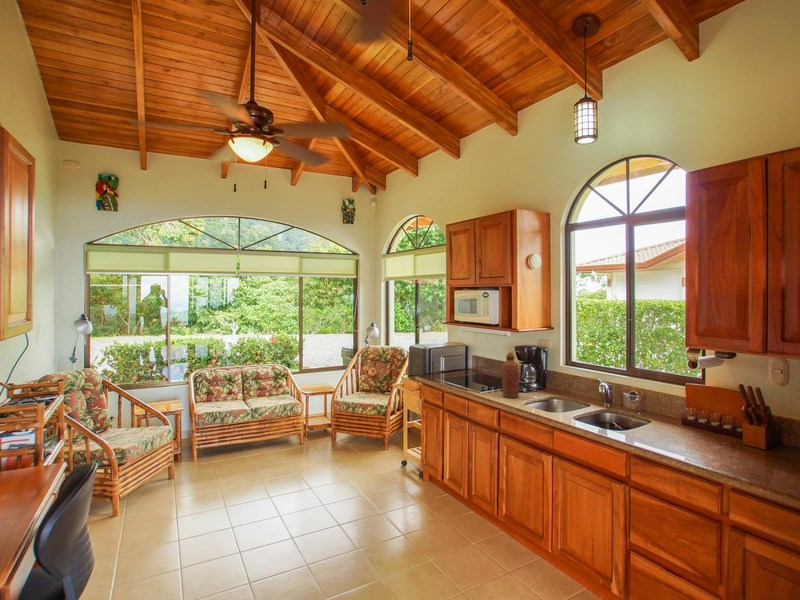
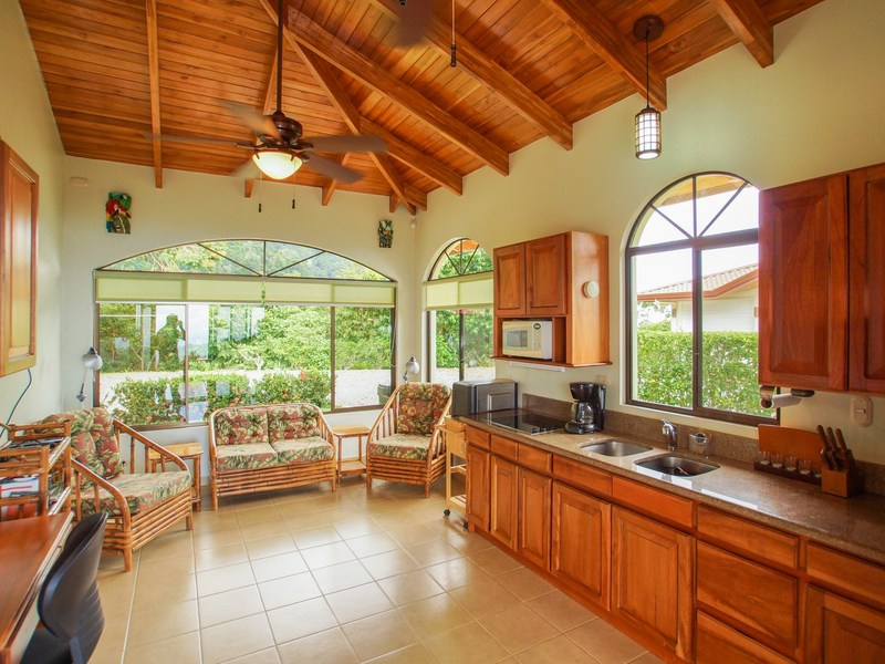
- bottle [501,351,520,399]
